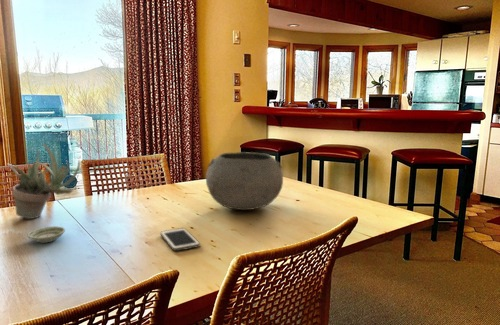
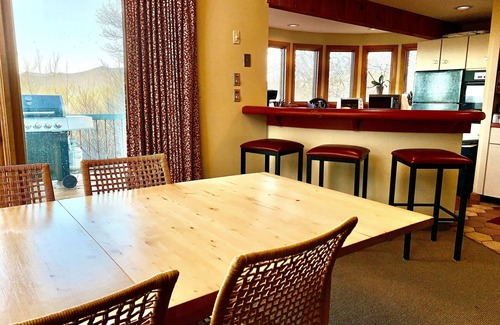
- bowl [205,151,284,211]
- cell phone [159,227,201,252]
- succulent plant [6,143,81,220]
- saucer [27,225,66,244]
